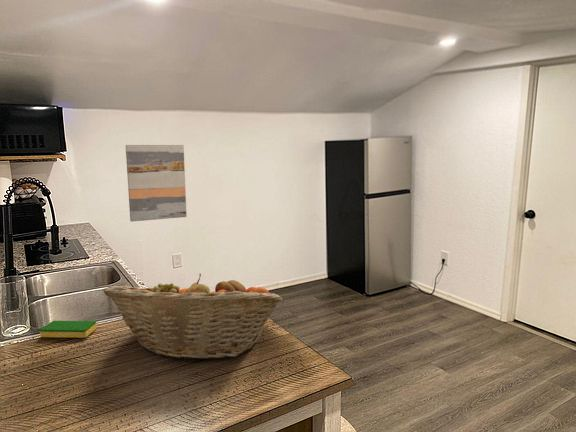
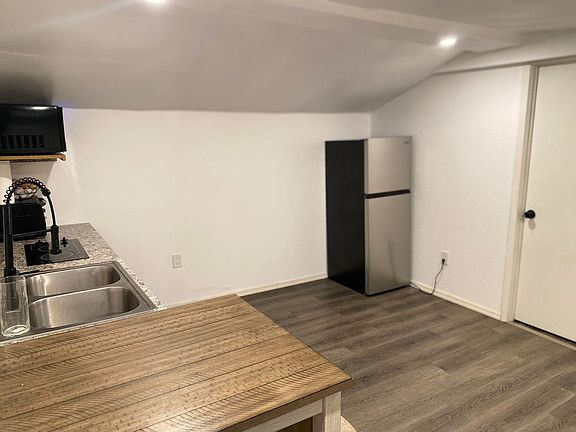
- wall art [125,144,188,223]
- fruit basket [102,273,283,361]
- dish sponge [39,320,98,339]
